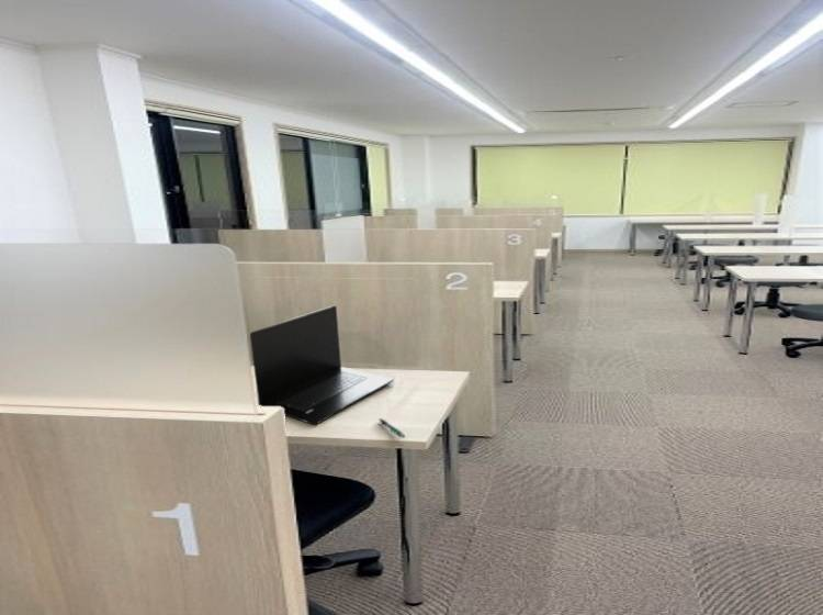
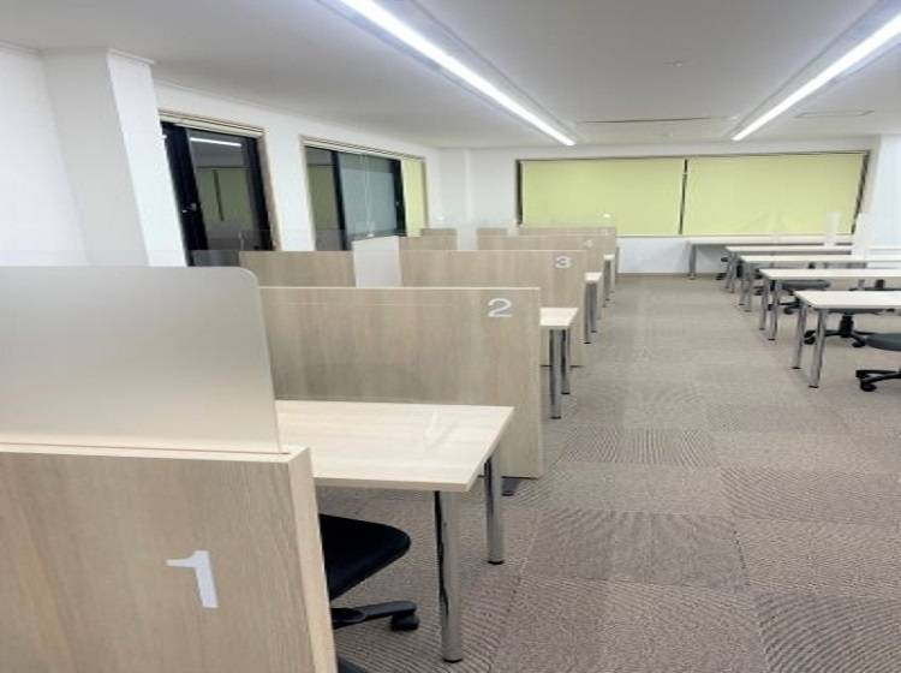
- laptop [249,304,394,426]
- pen [377,417,406,439]
